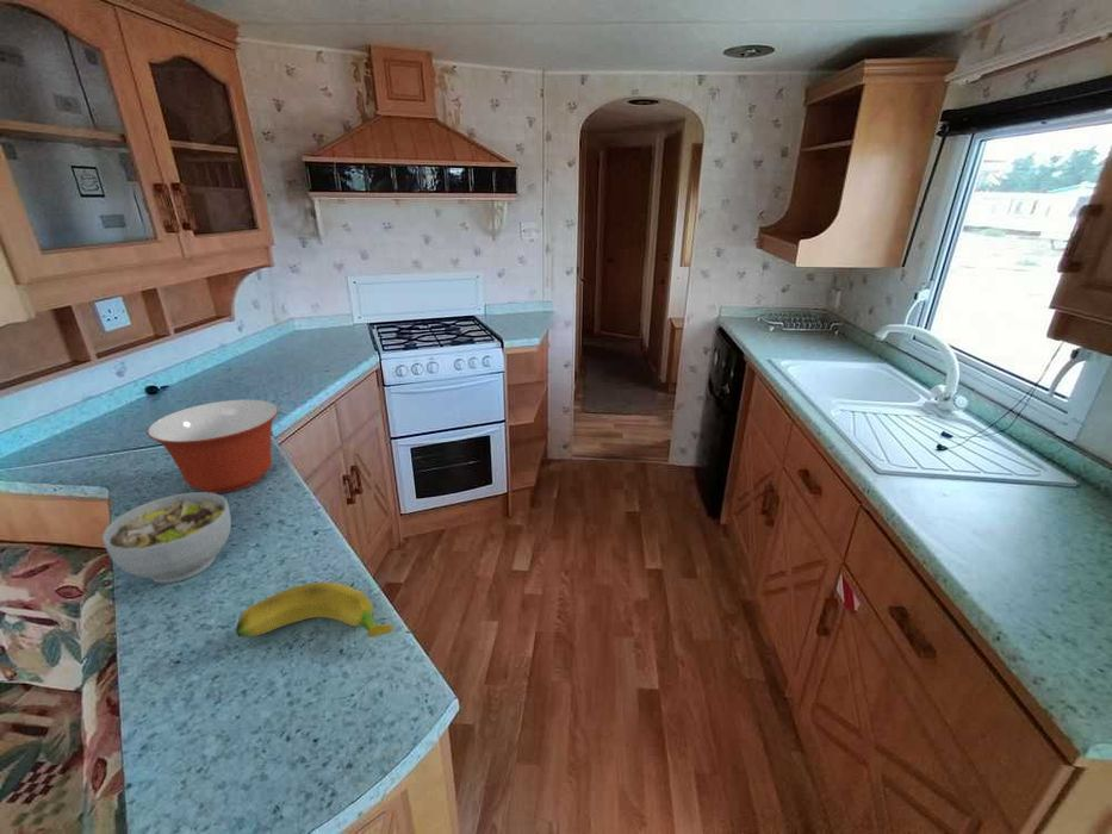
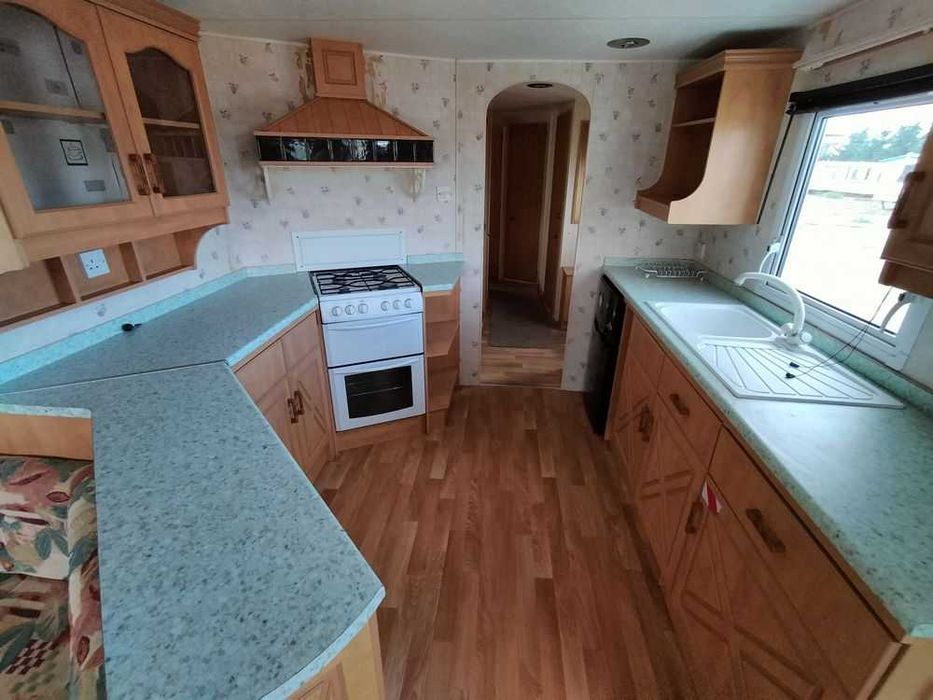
- banana [235,581,395,639]
- mixing bowl [147,399,280,494]
- bowl [101,491,232,584]
